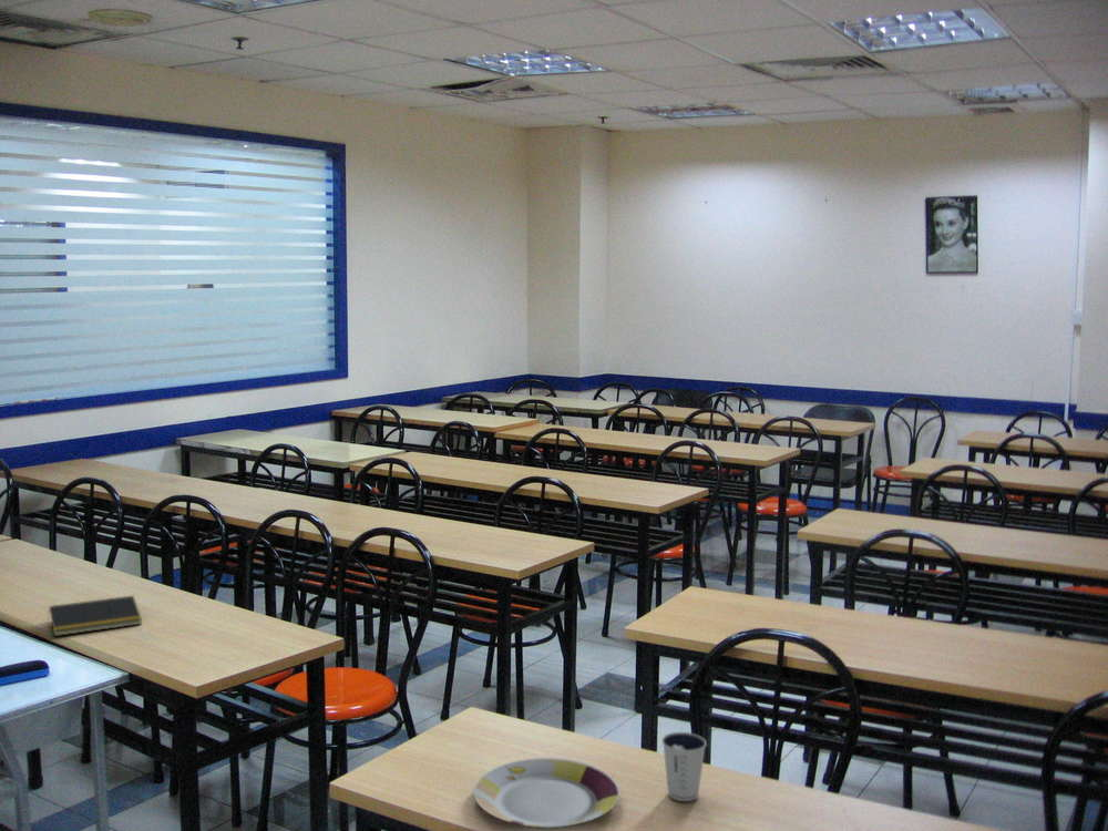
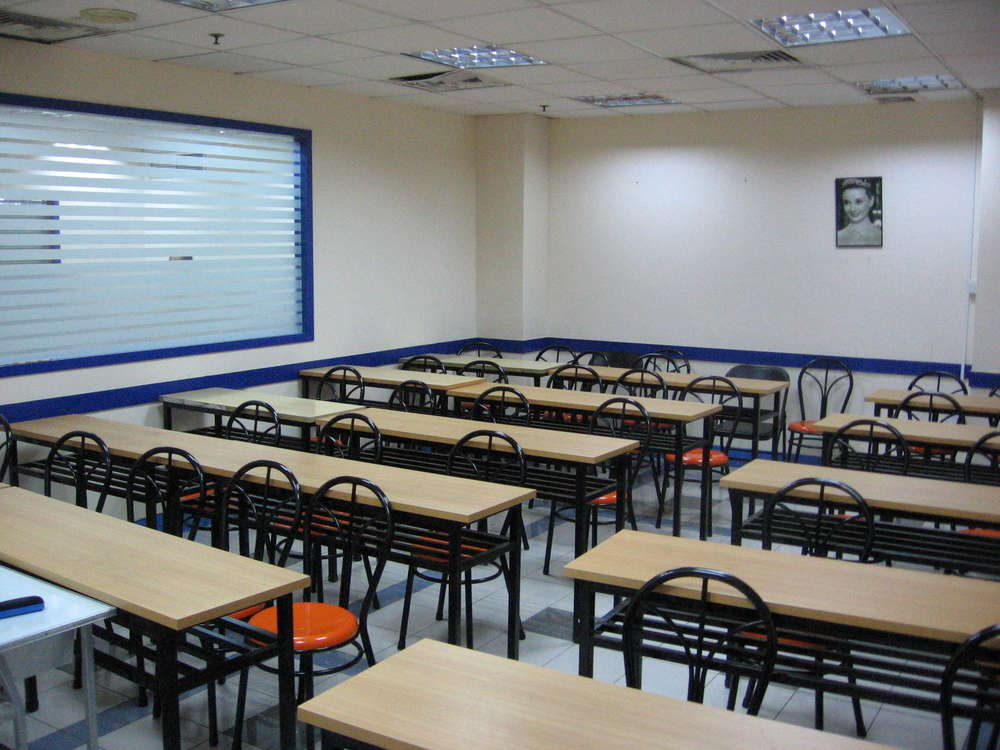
- plate [473,757,620,830]
- notepad [47,595,143,637]
- dixie cup [660,731,708,802]
